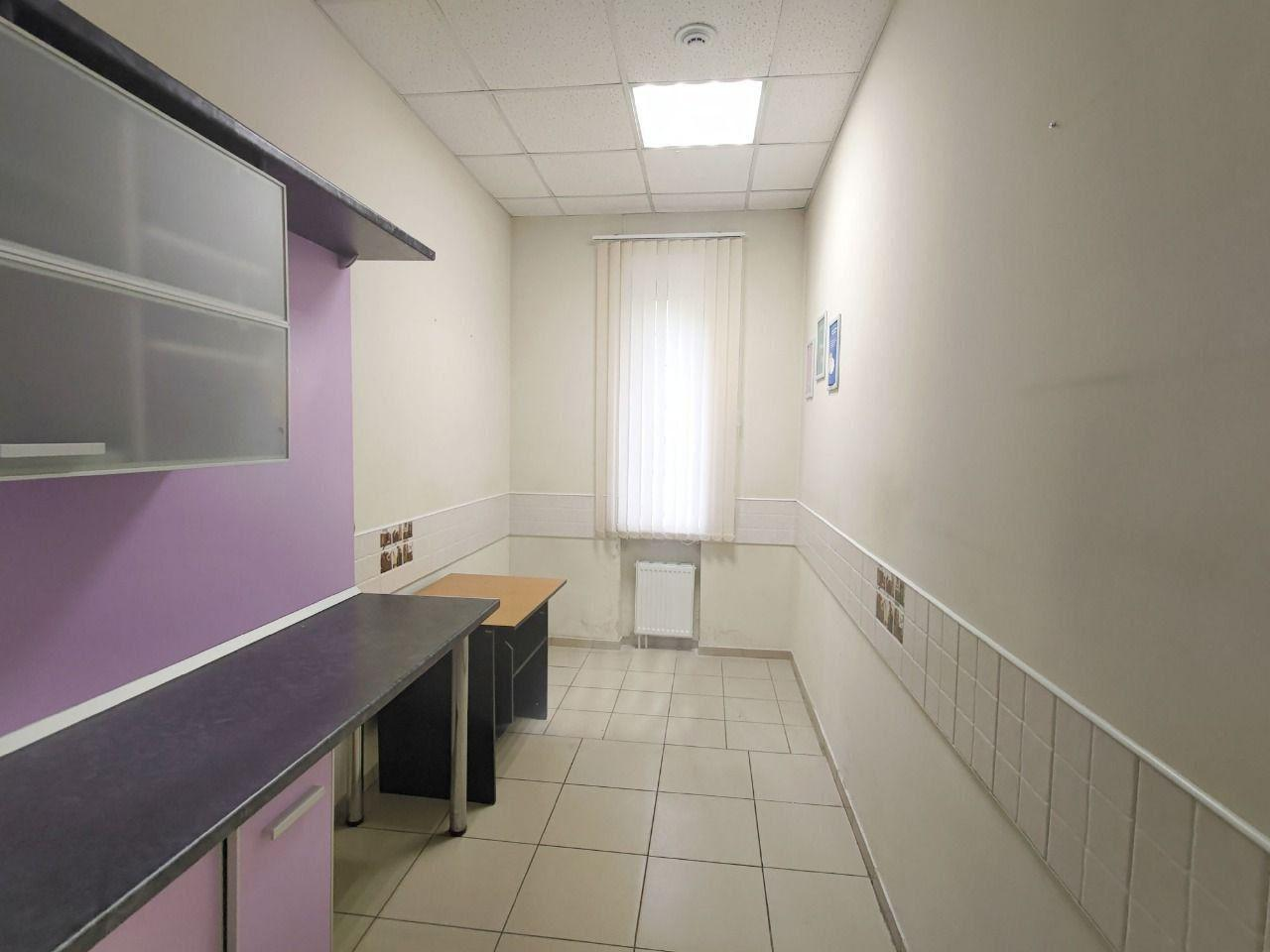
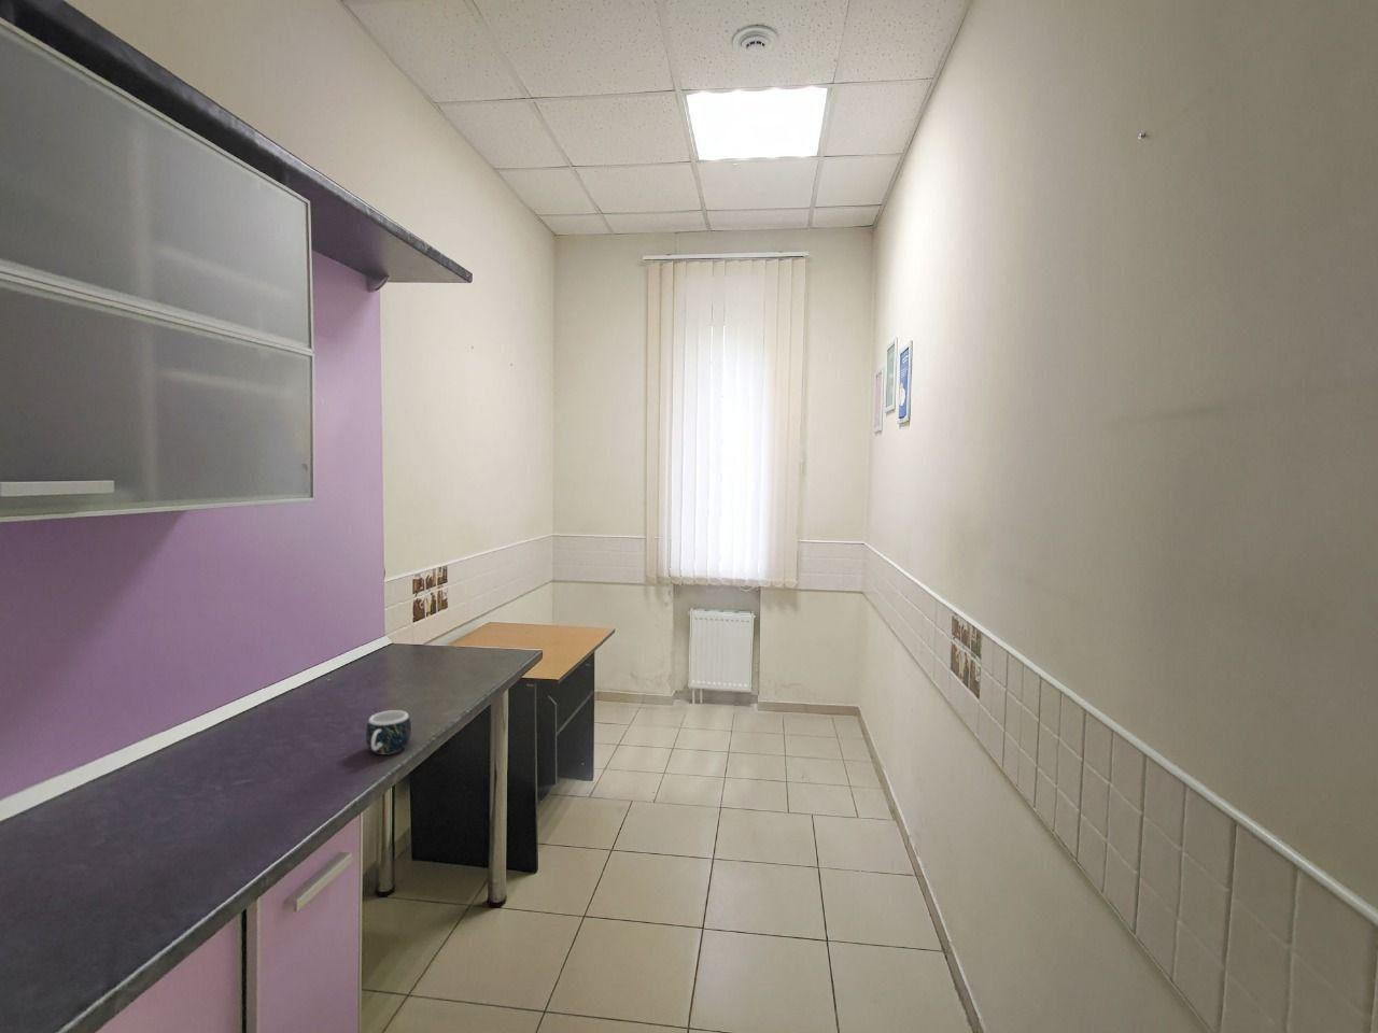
+ mug [365,710,412,755]
